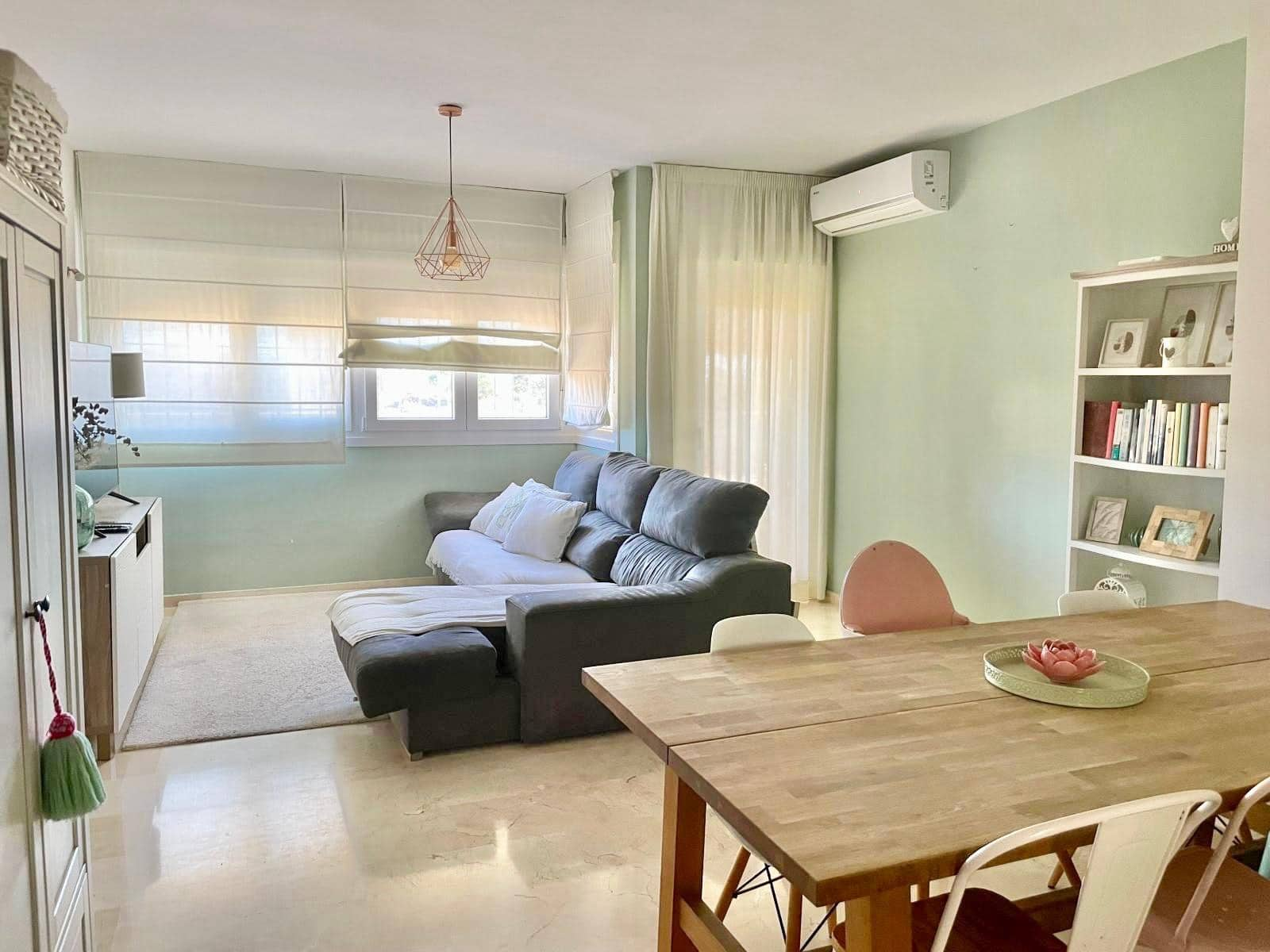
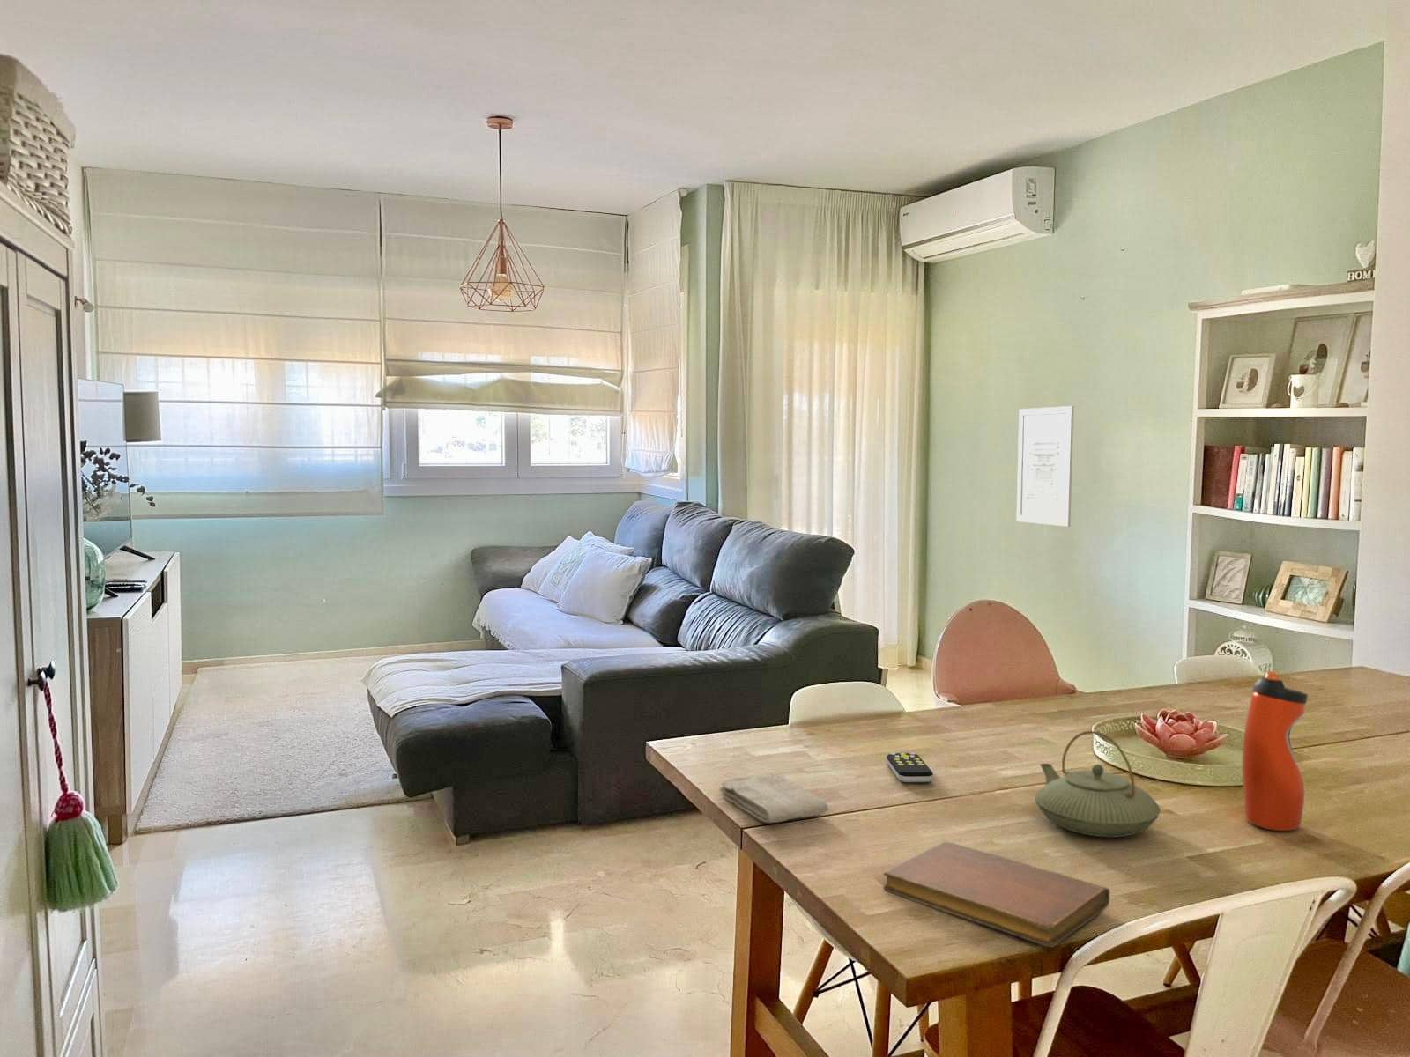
+ washcloth [719,773,829,824]
+ water bottle [1241,671,1309,832]
+ remote control [886,752,934,783]
+ teapot [1034,731,1161,838]
+ wall art [1015,405,1075,527]
+ notebook [883,840,1111,948]
